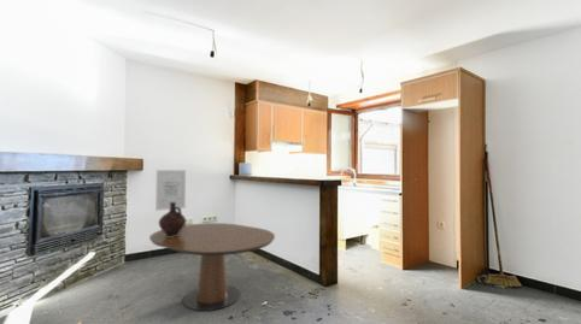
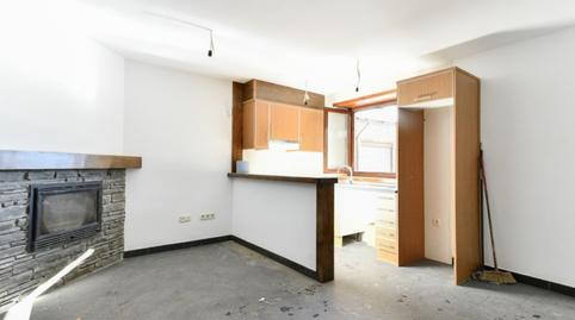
- wall art [154,169,187,212]
- ceramic jug [158,202,187,237]
- dining table [148,222,276,312]
